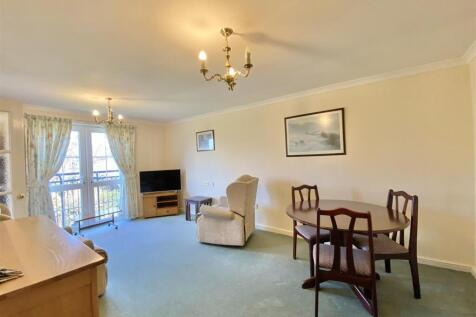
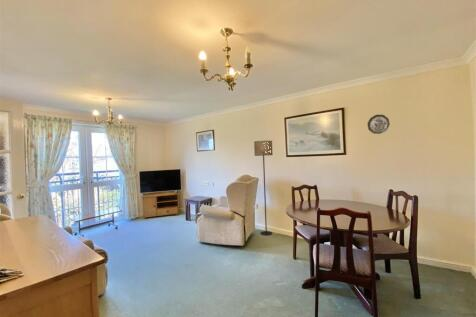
+ decorative plate [367,114,391,135]
+ floor lamp [253,140,274,236]
